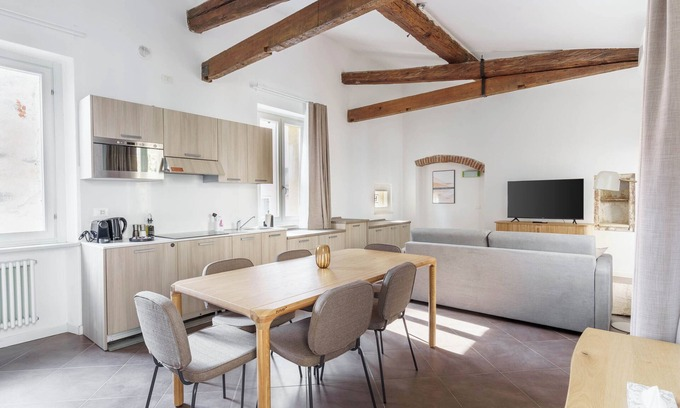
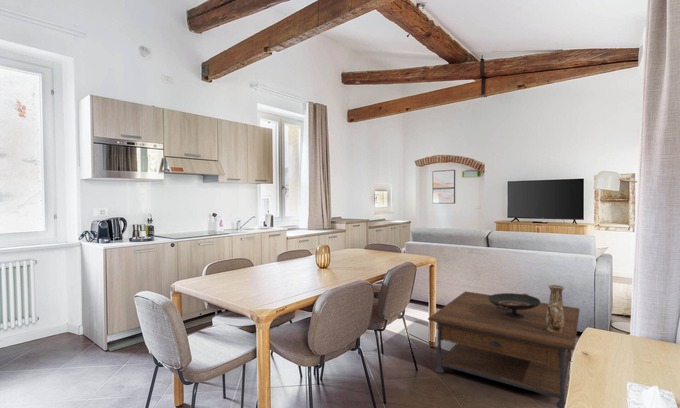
+ vase [546,283,566,333]
+ coffee table [427,290,581,408]
+ decorative bowl [489,292,541,319]
